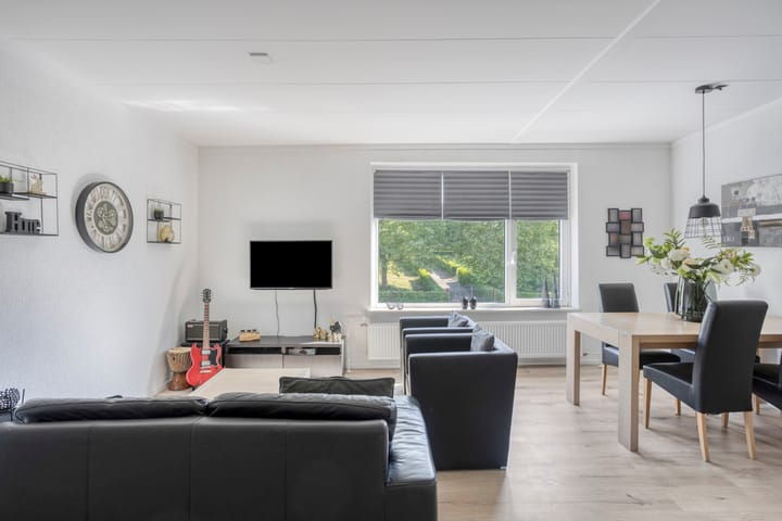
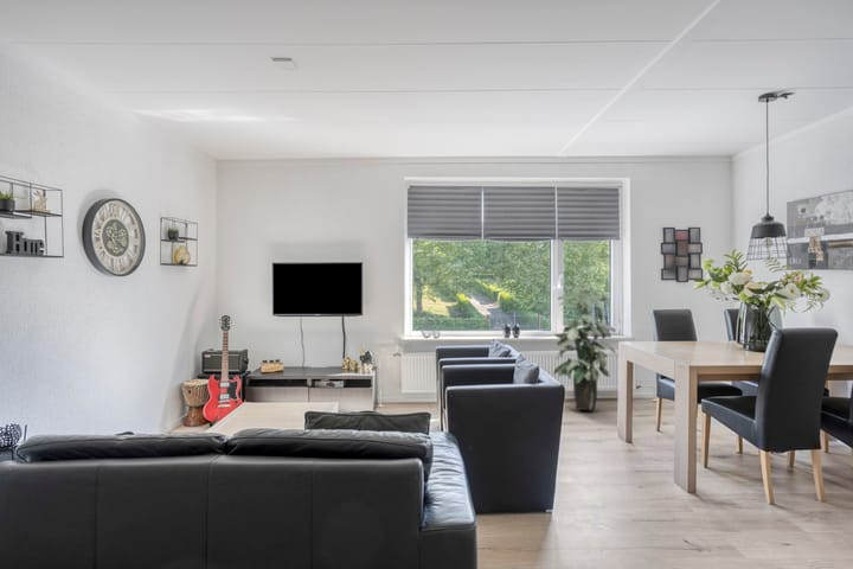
+ indoor plant [552,286,617,411]
